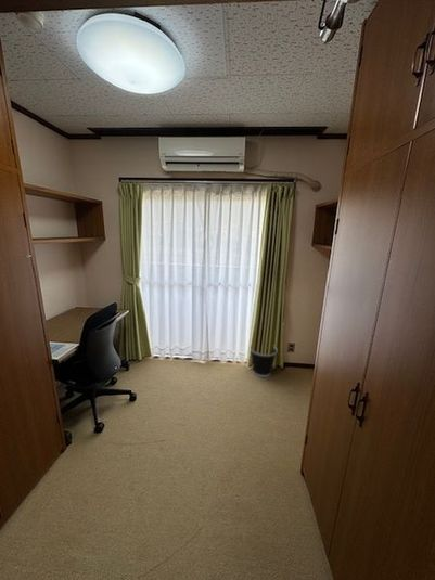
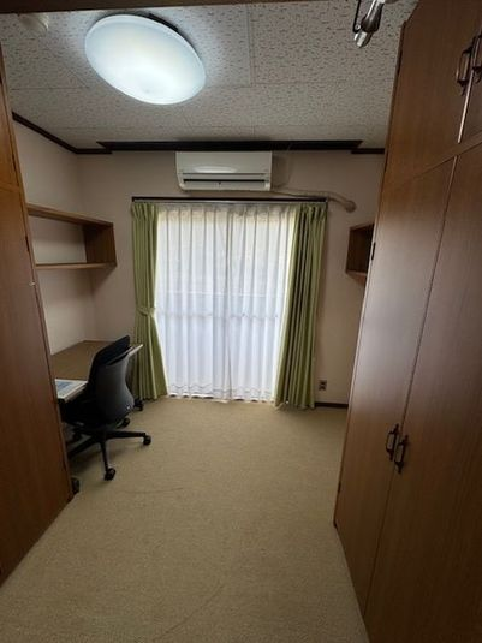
- wastebasket [250,345,279,378]
